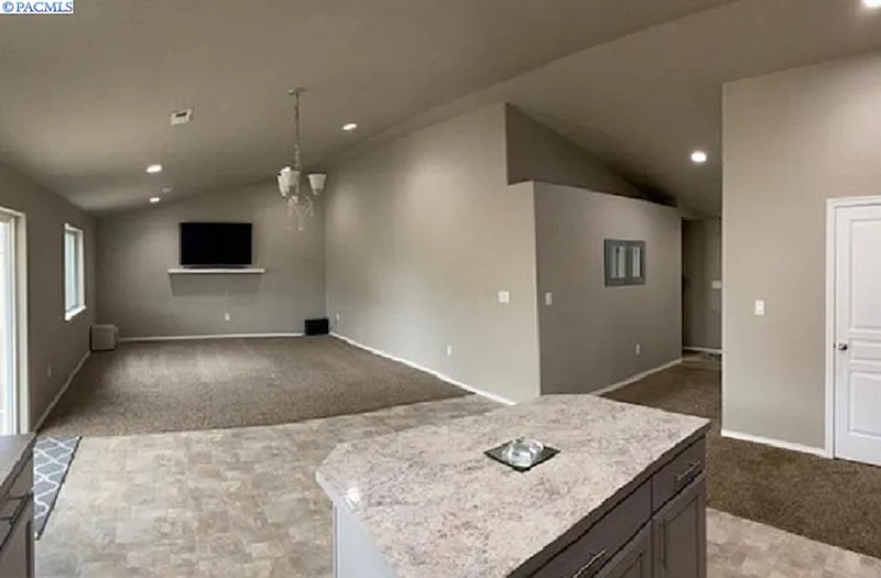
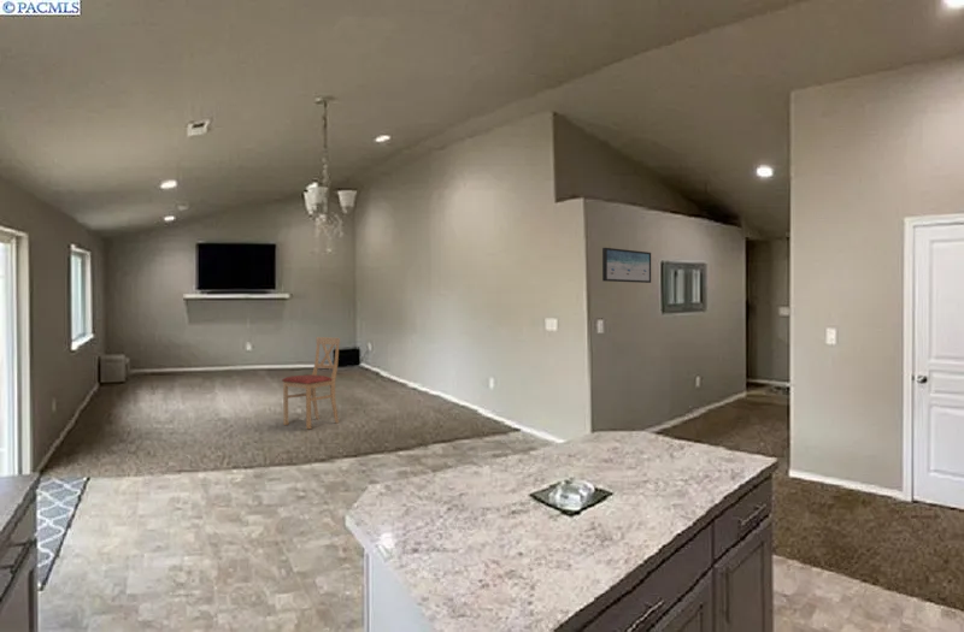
+ chair [281,336,341,430]
+ wall art [601,247,652,284]
